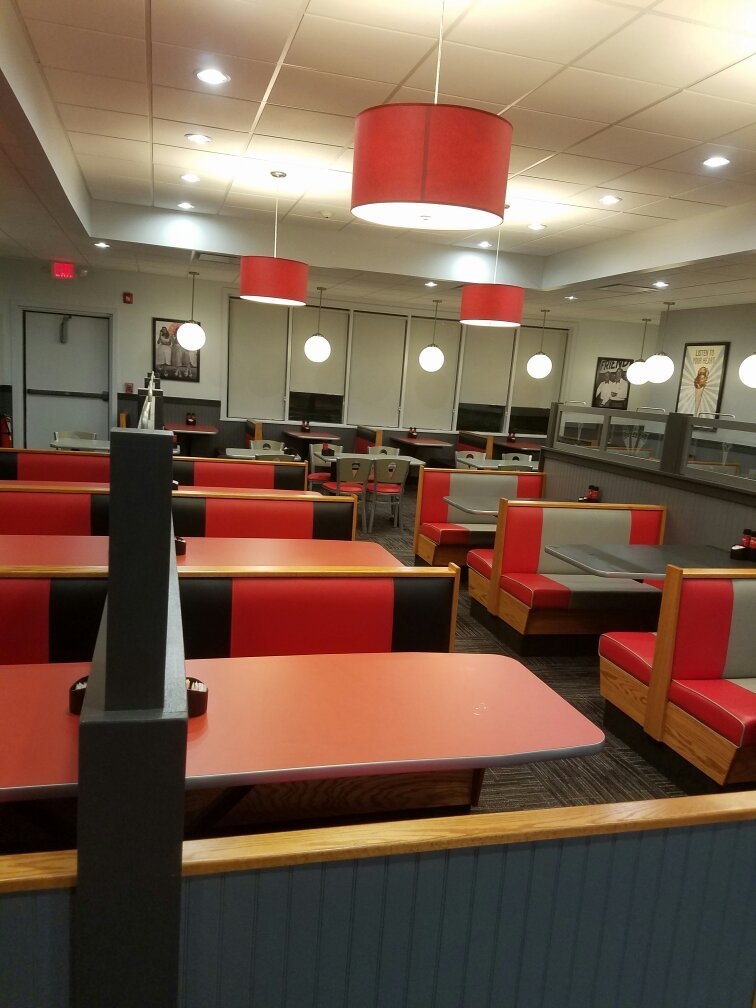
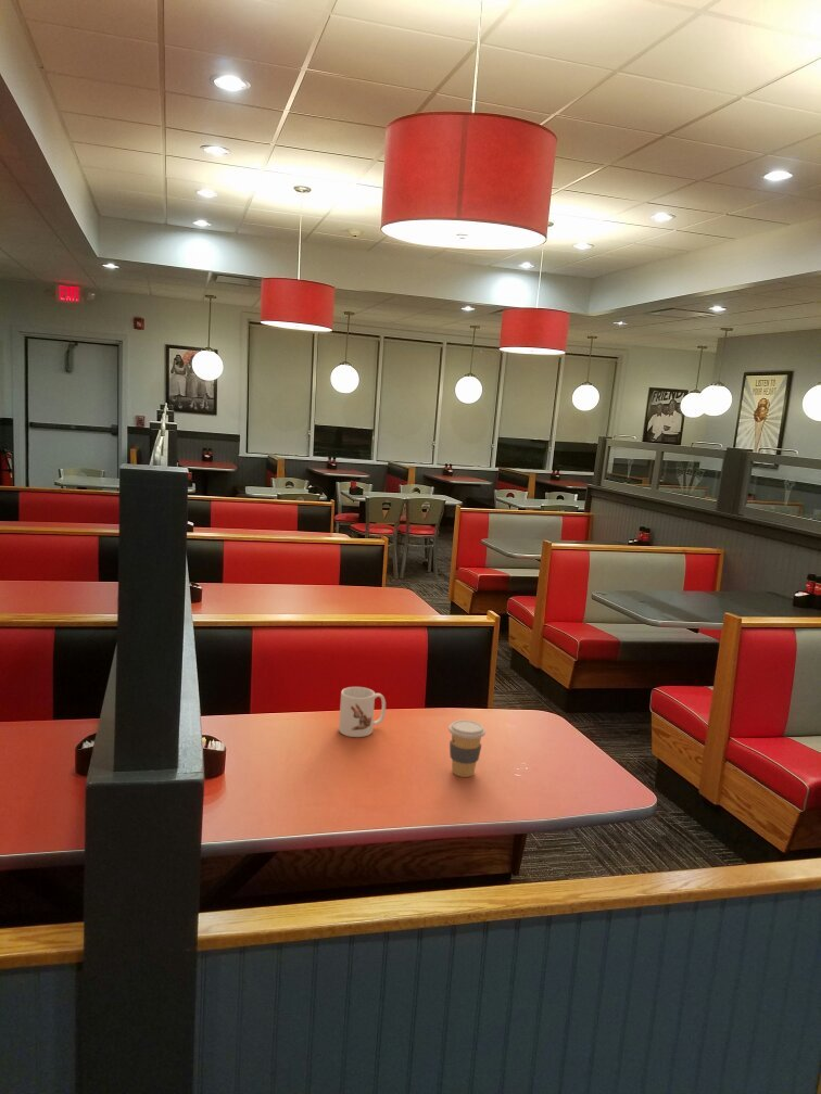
+ mug [338,686,387,738]
+ coffee cup [447,718,487,778]
